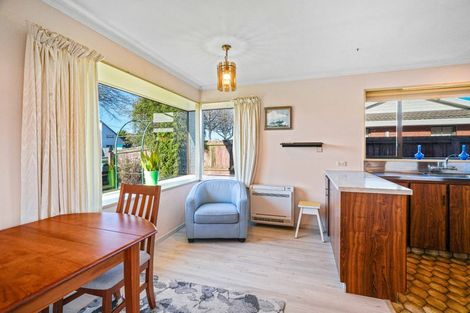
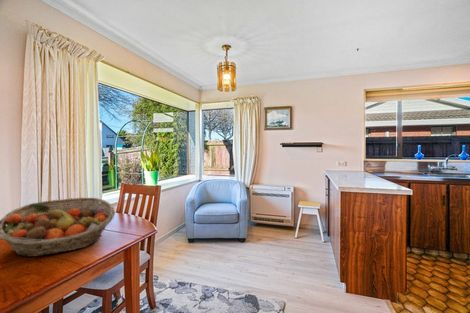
+ fruit basket [0,197,116,258]
